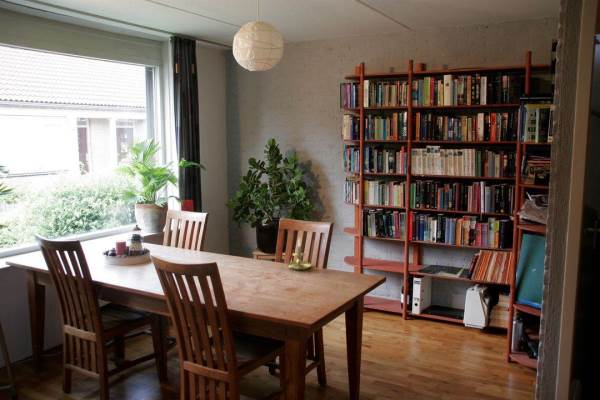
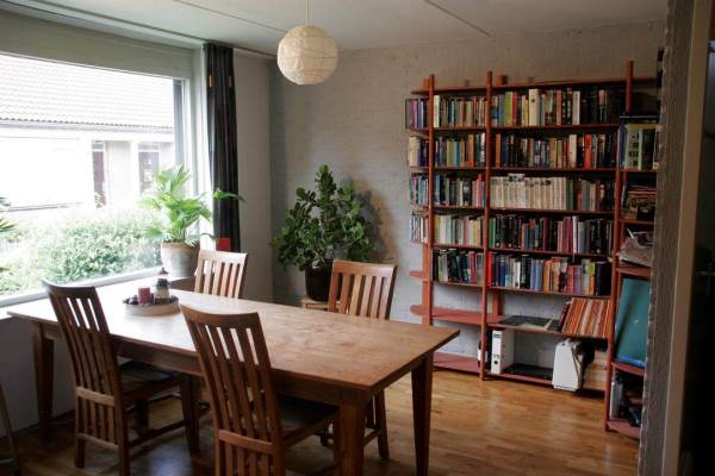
- candle holder [286,238,312,271]
